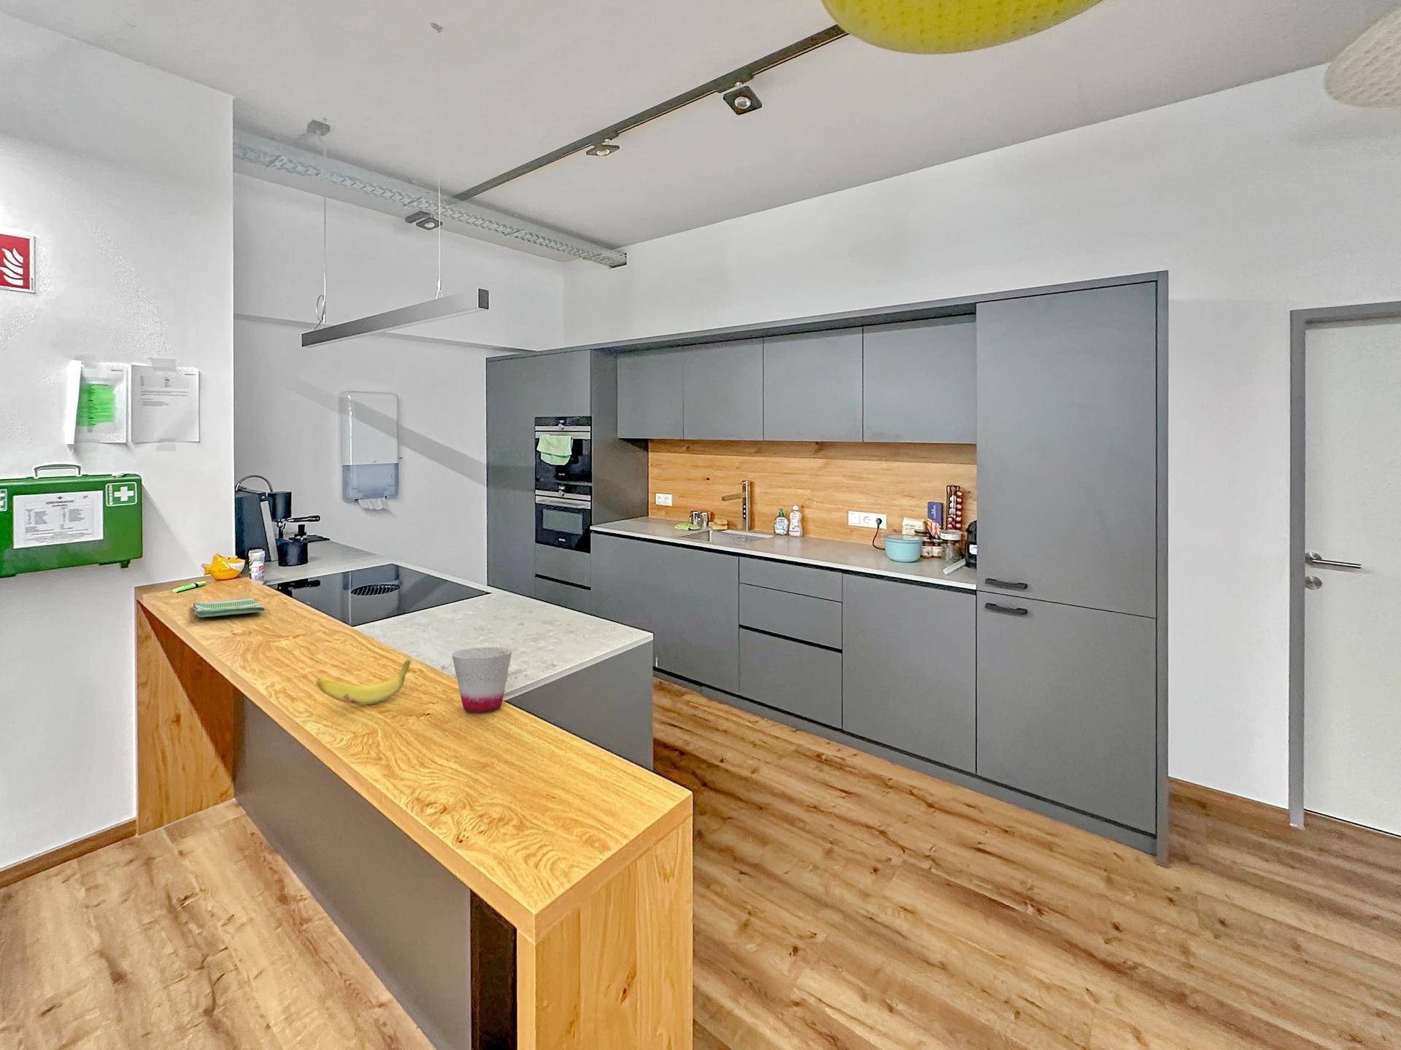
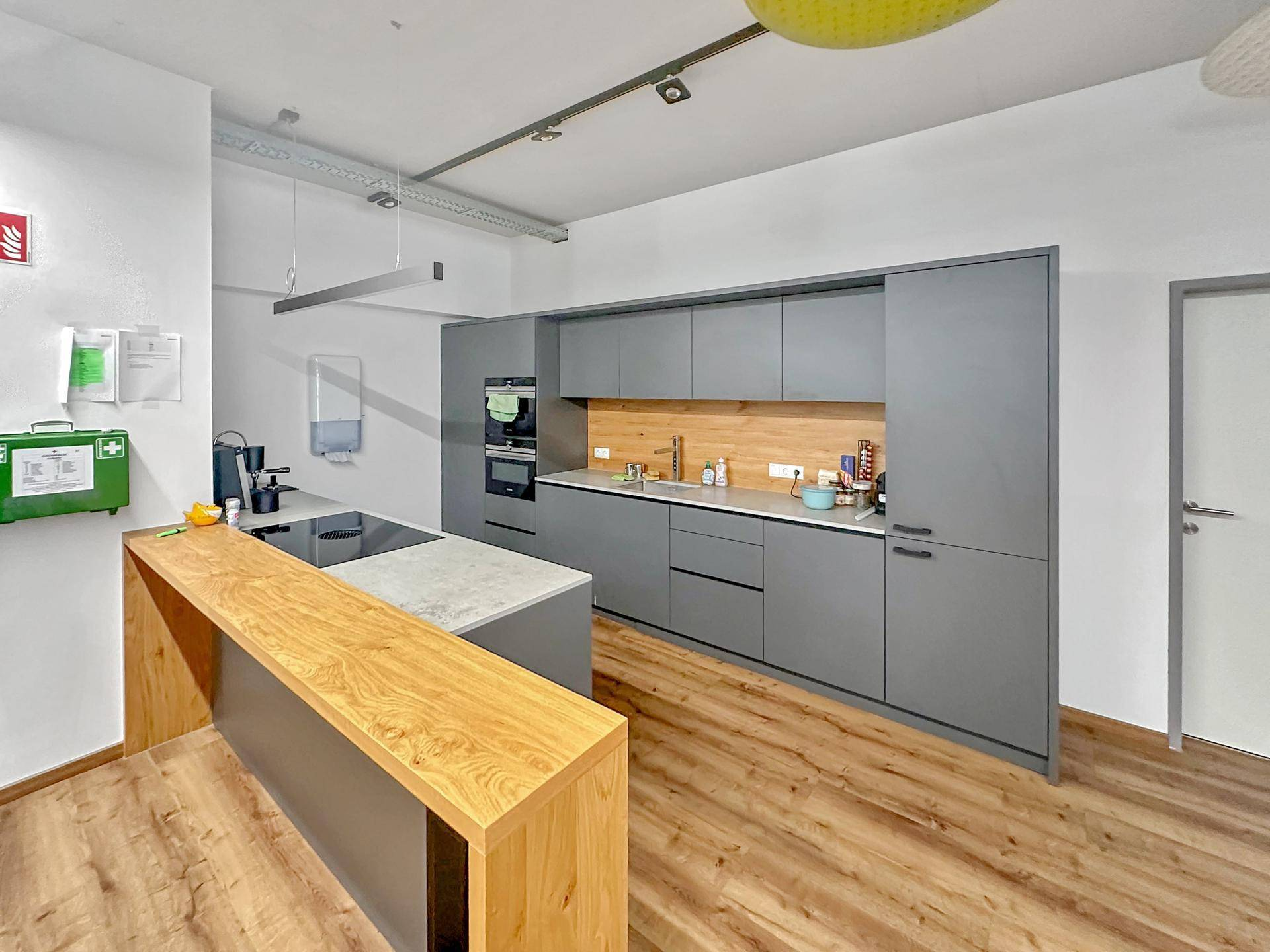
- cup [451,646,513,714]
- dish towel [192,598,266,618]
- banana [316,657,411,706]
